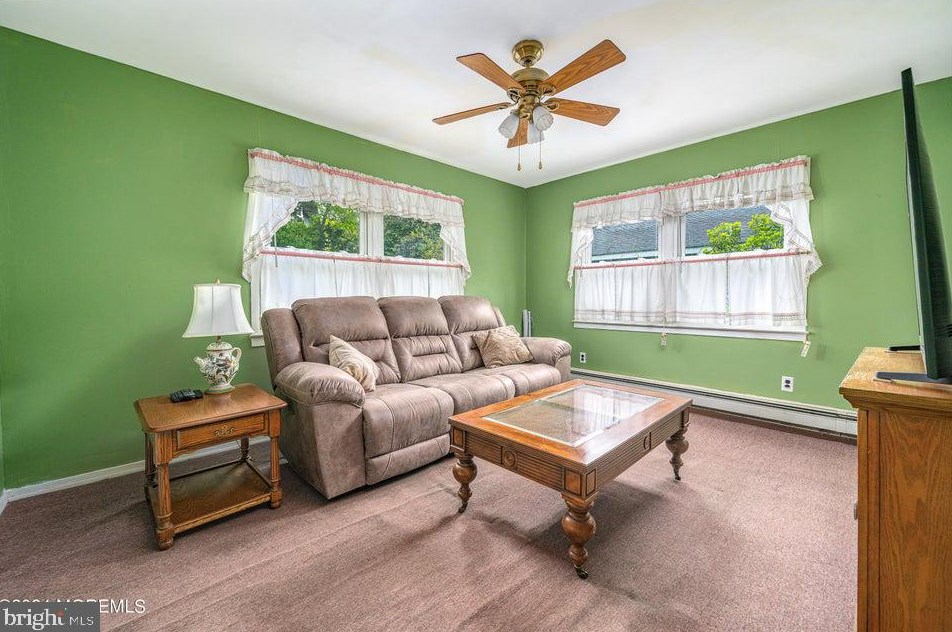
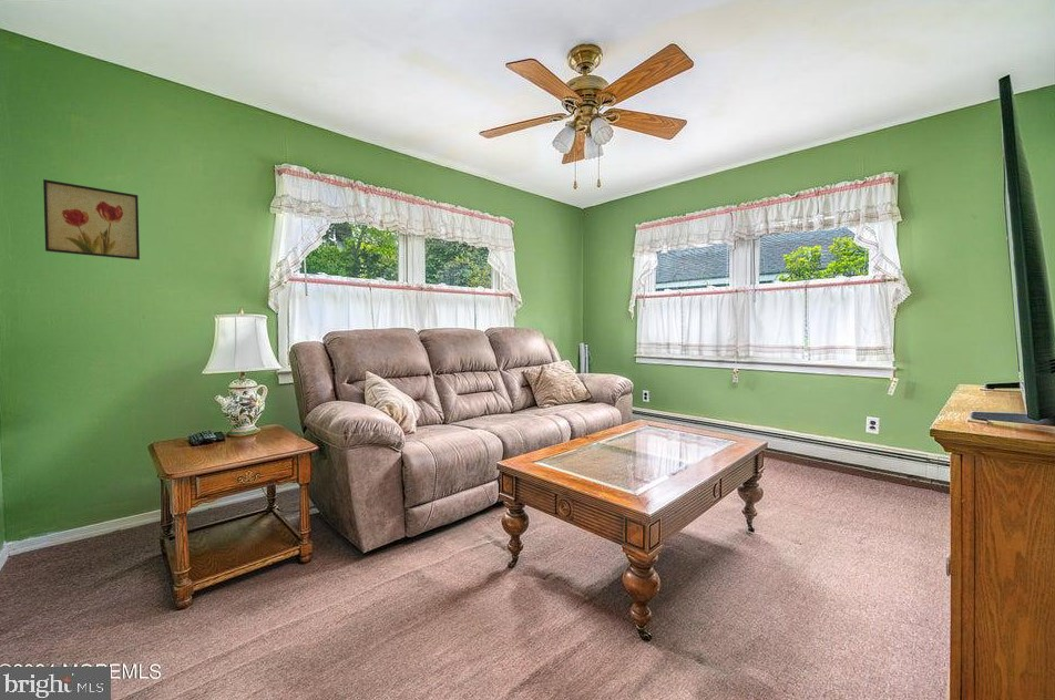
+ wall art [42,178,141,261]
